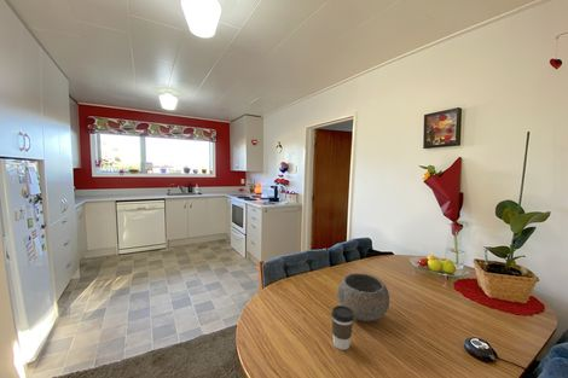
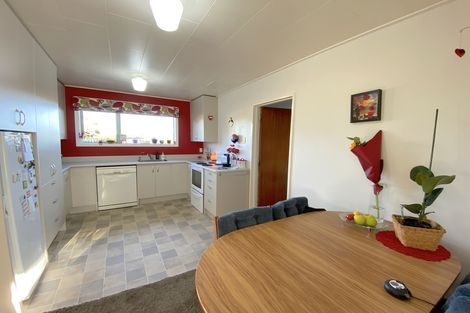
- coffee cup [330,304,355,351]
- bowl [337,272,390,322]
